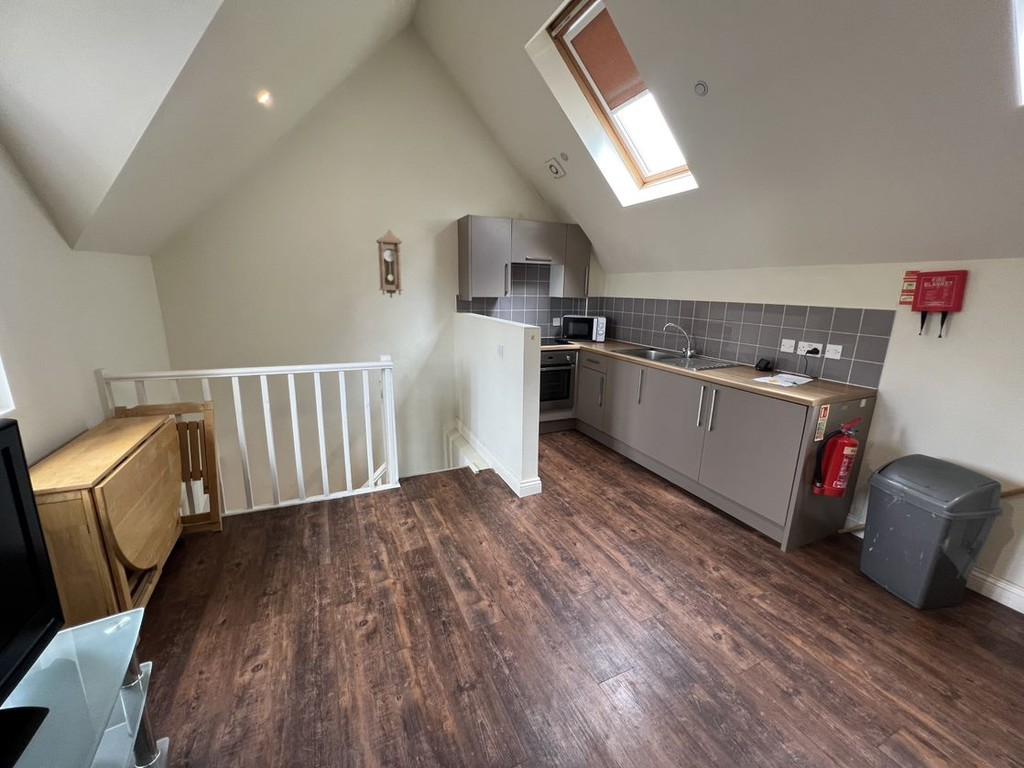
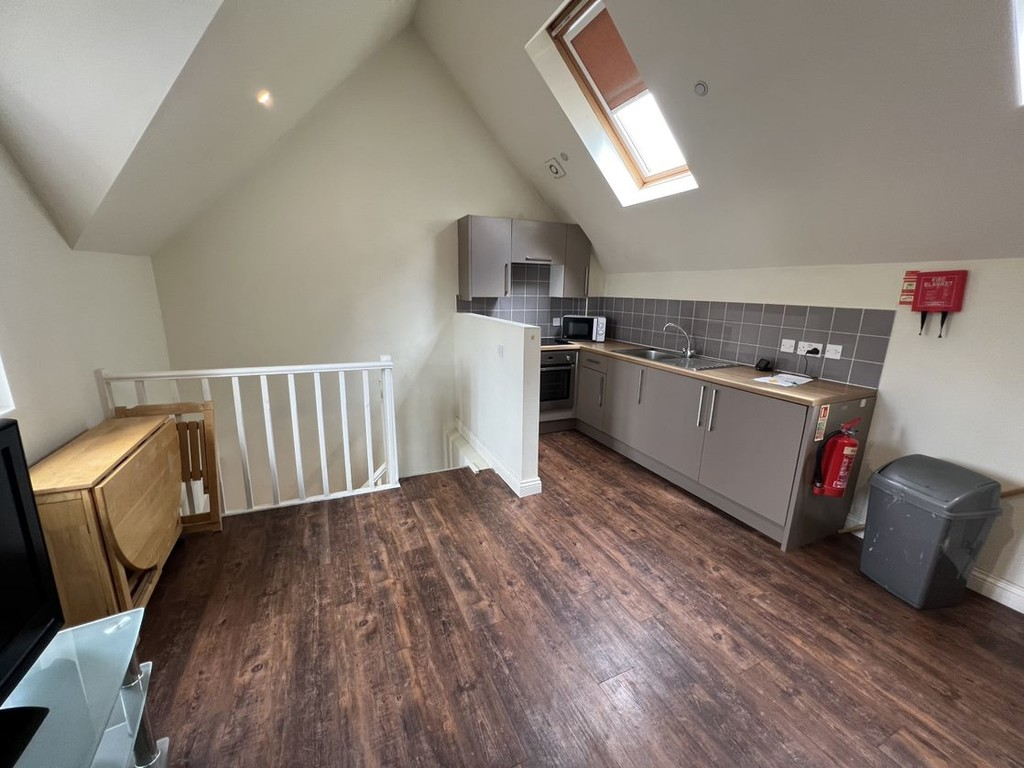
- pendulum clock [375,228,404,299]
